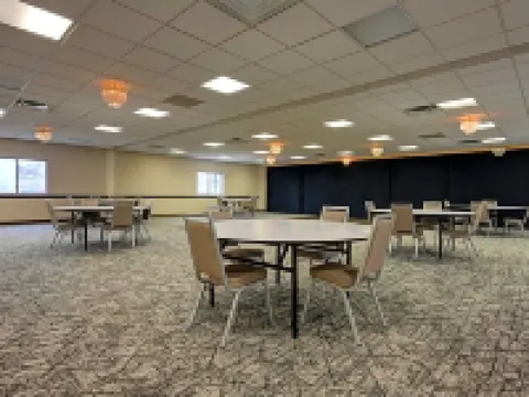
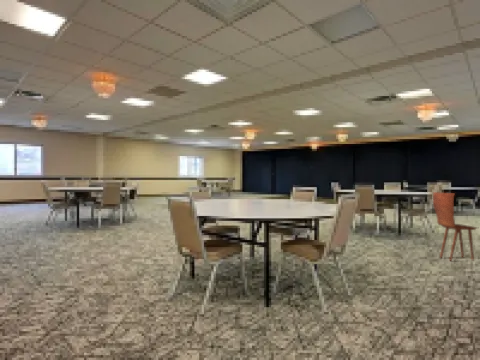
+ dining chair [432,191,479,262]
